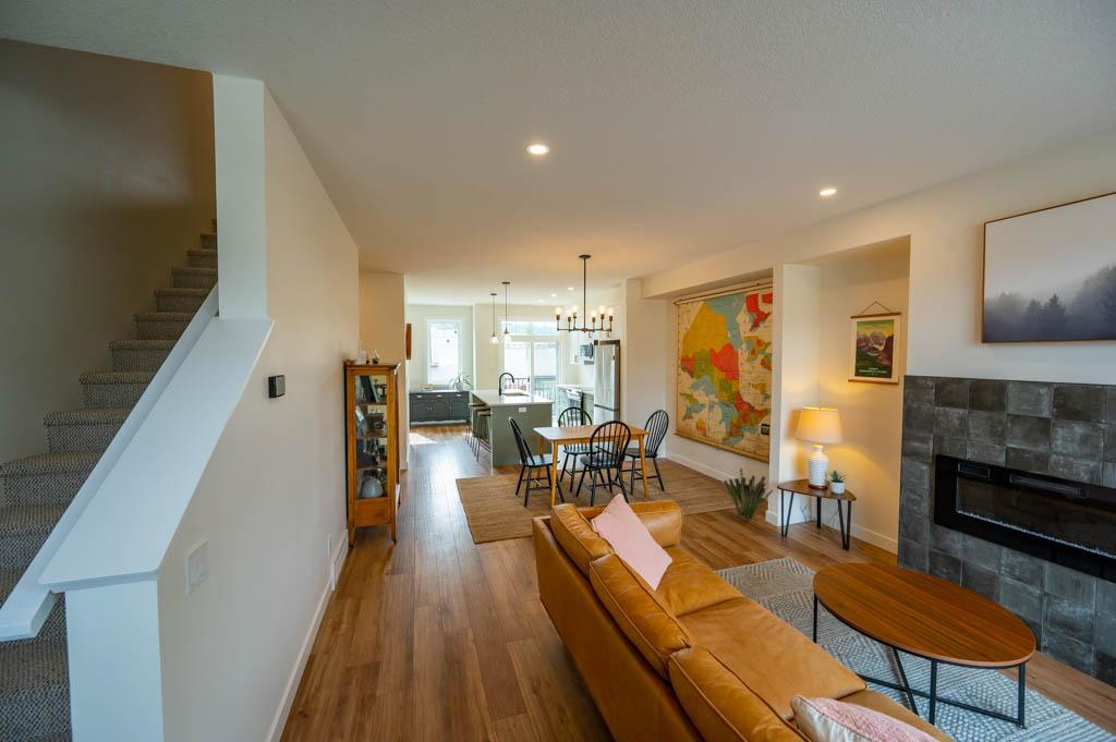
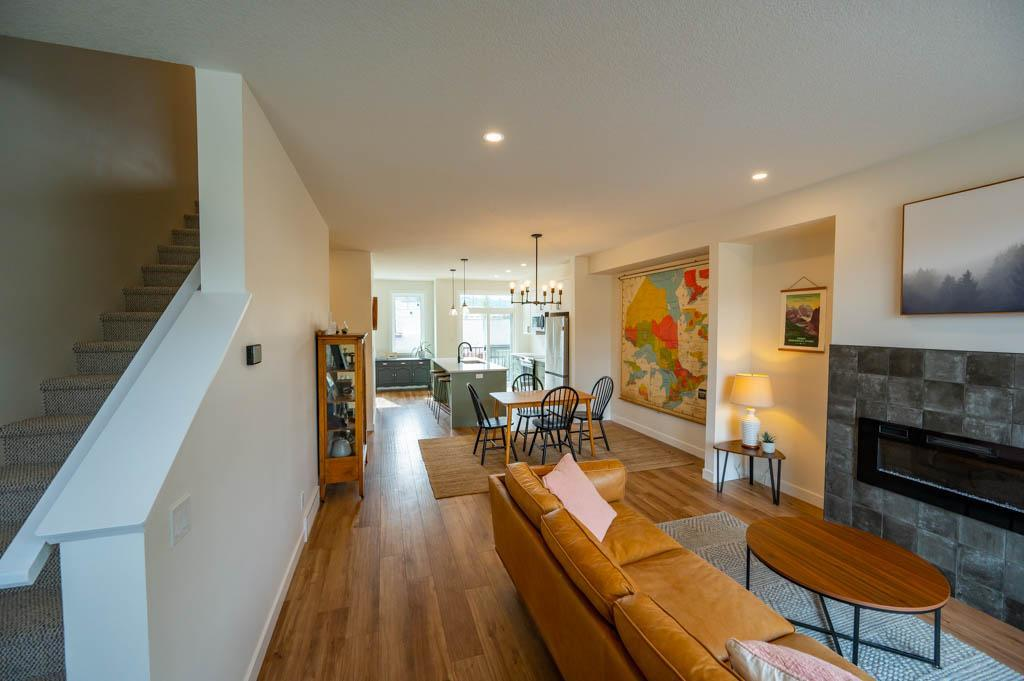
- decorative plant [724,467,774,523]
